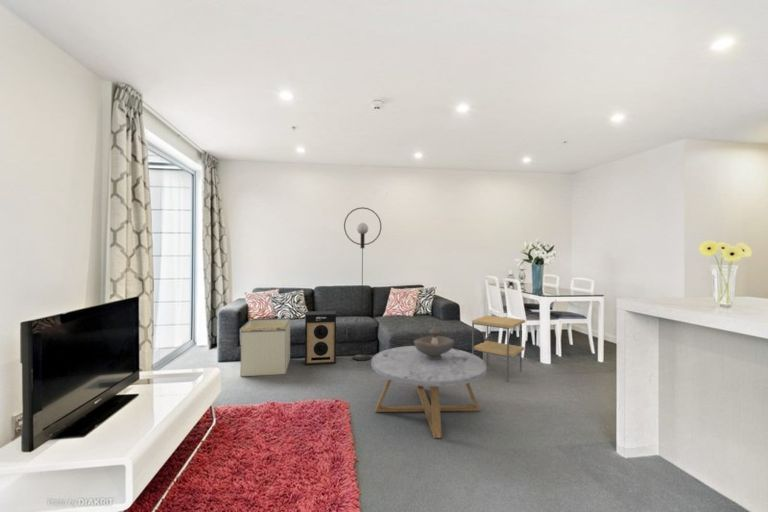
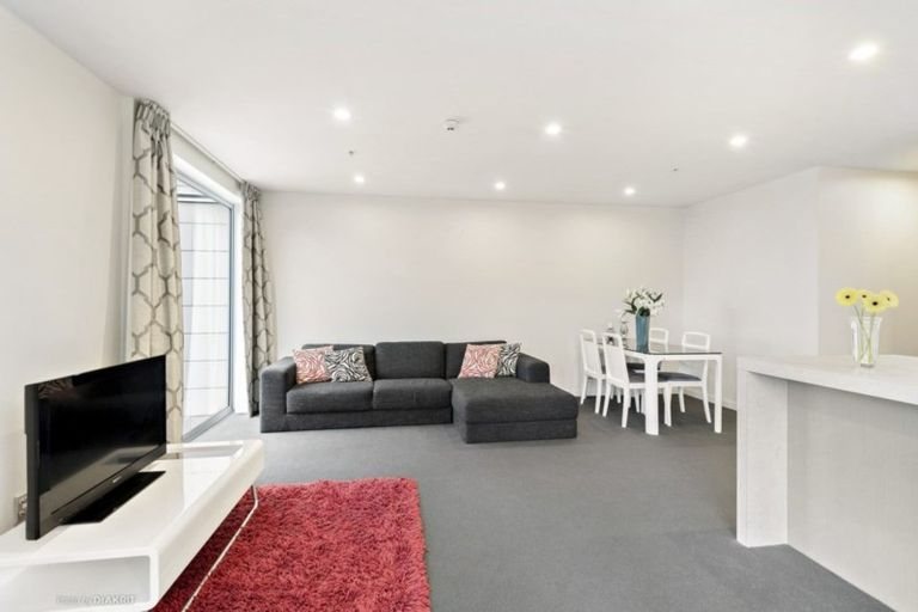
- side table [471,314,526,383]
- floor lamp [343,206,382,362]
- coffee table [371,345,487,439]
- decorative bowl [413,325,455,361]
- storage bin [240,317,291,377]
- speaker [304,310,337,366]
